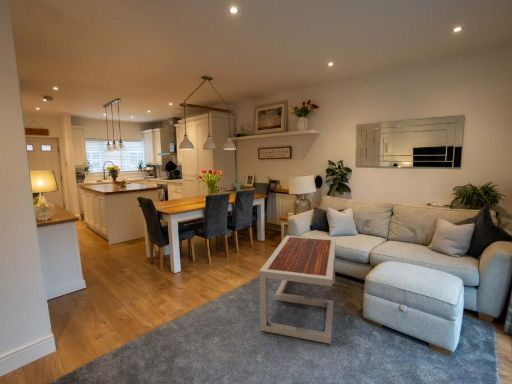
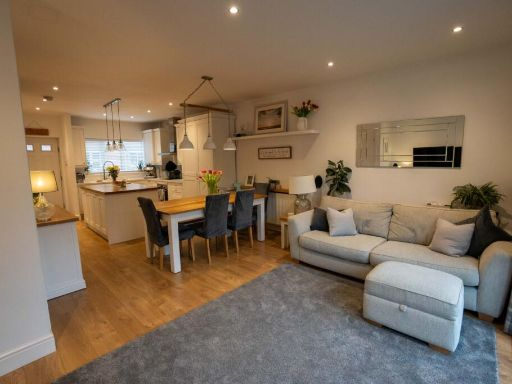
- coffee table [259,235,337,345]
